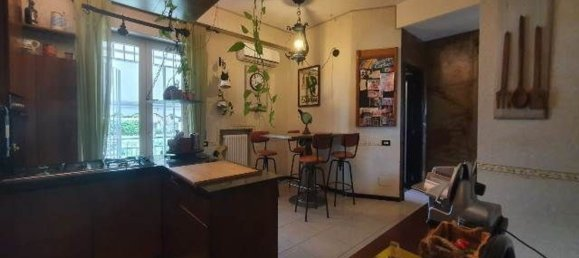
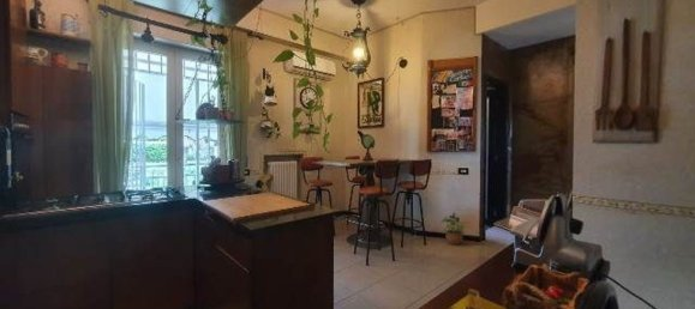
+ potted plant [439,212,466,246]
